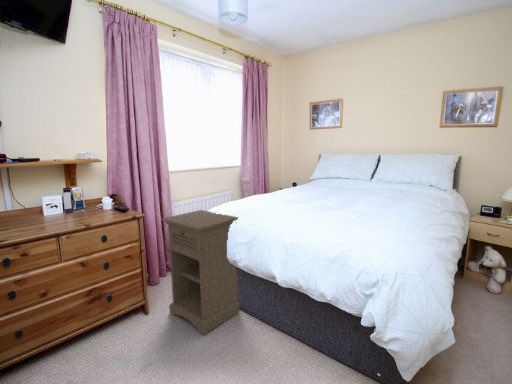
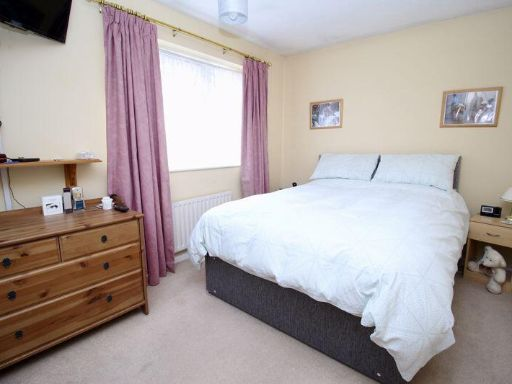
- nightstand [160,209,240,336]
